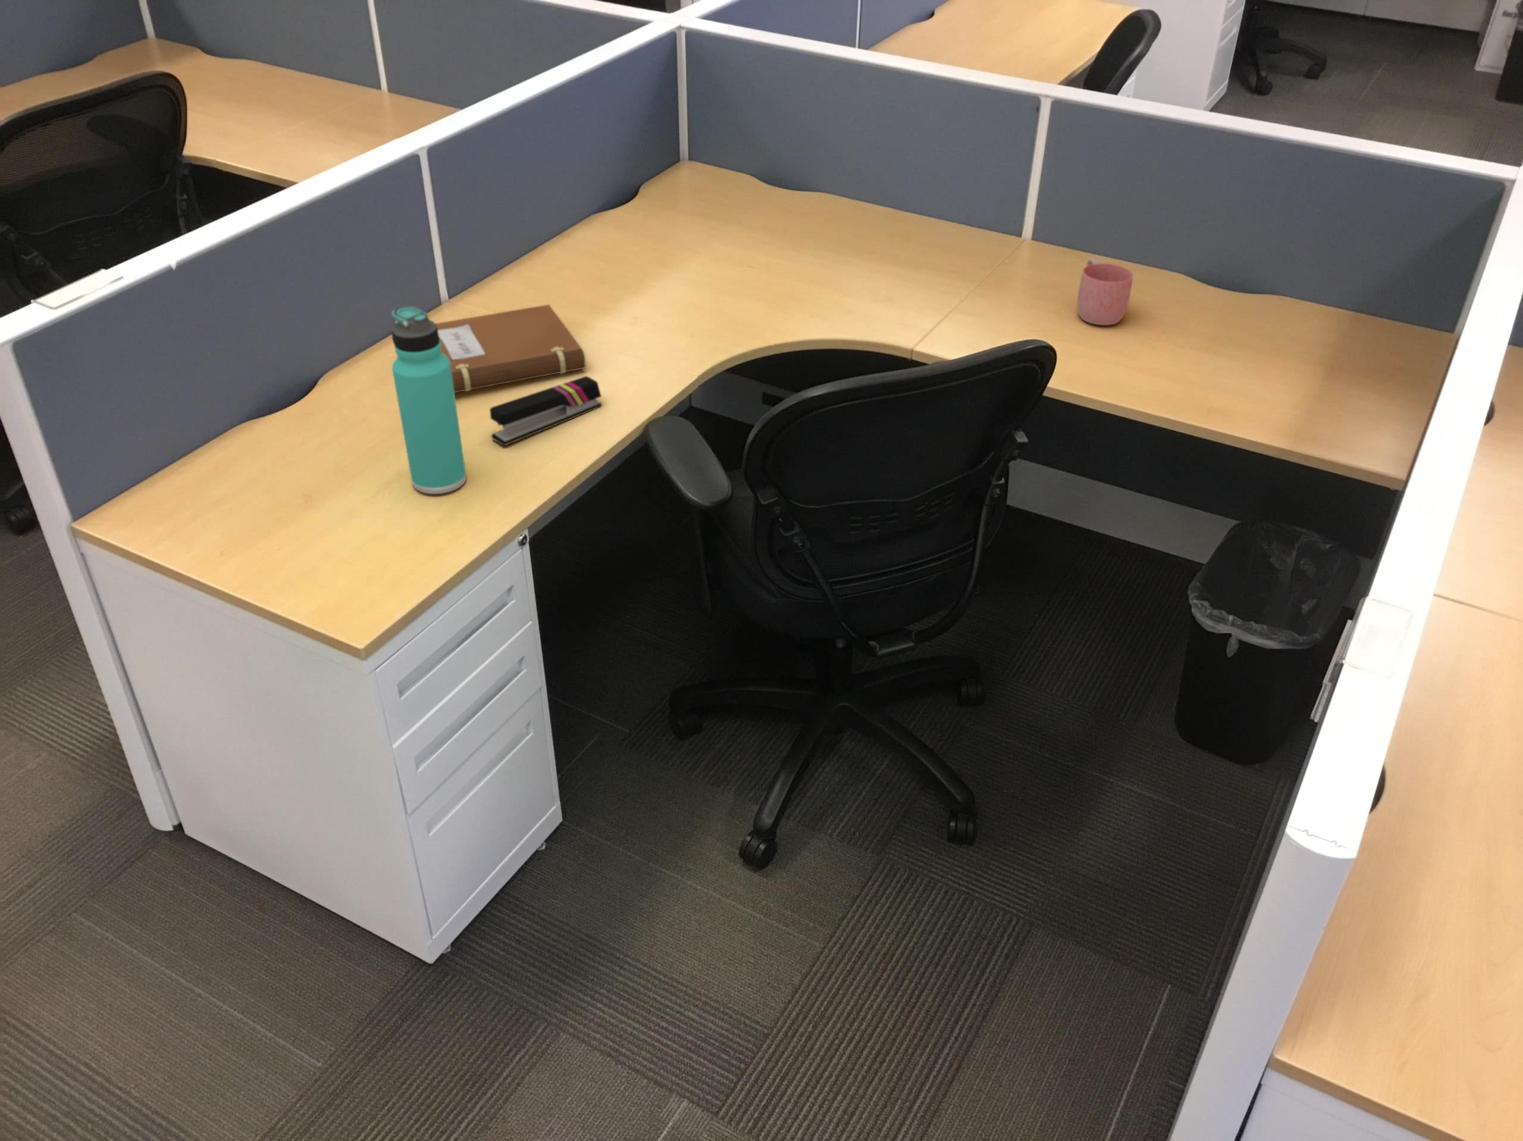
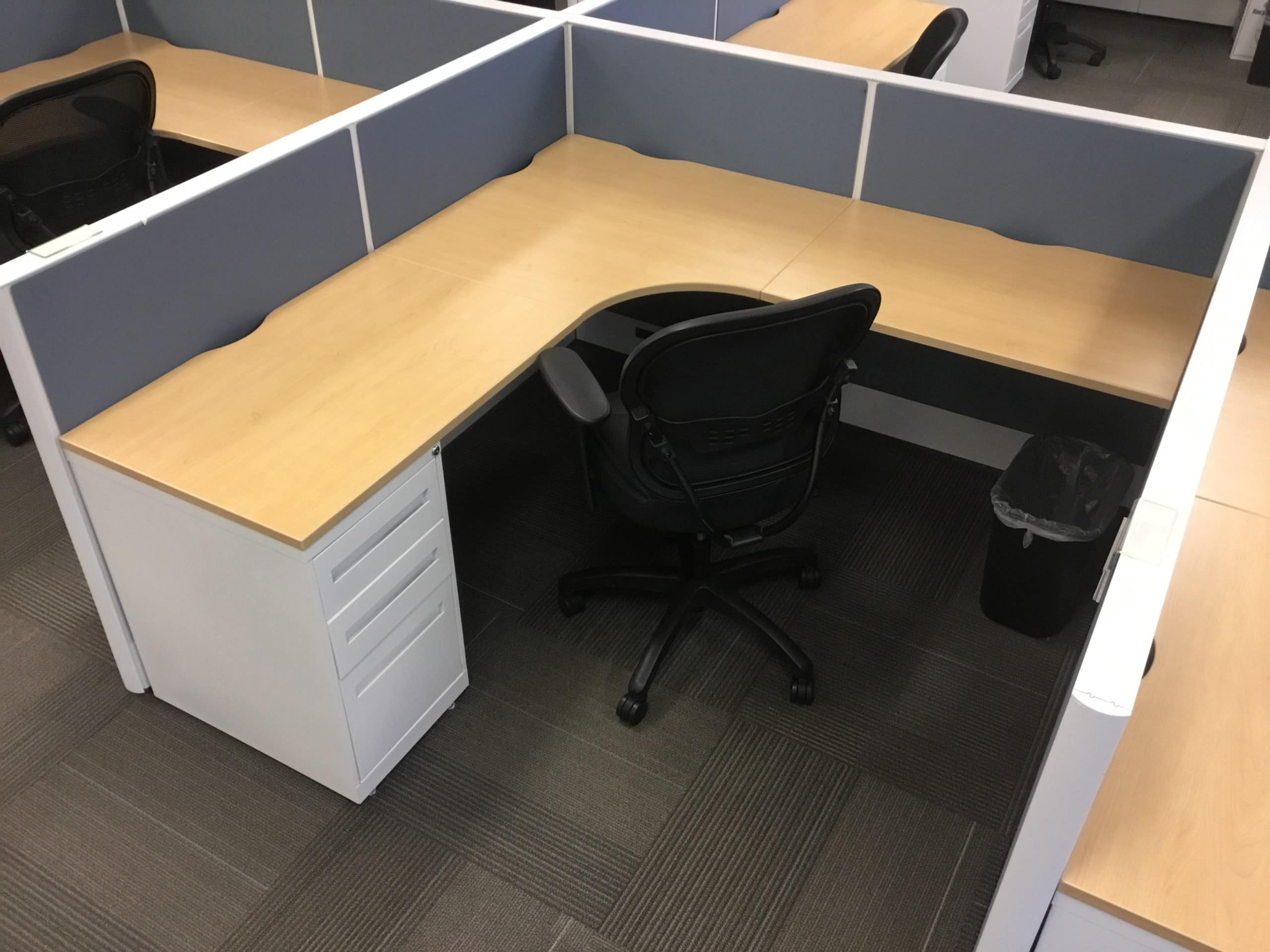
- notebook [435,303,586,393]
- mug [1076,258,1134,326]
- thermos bottle [390,304,466,495]
- stapler [489,375,603,446]
